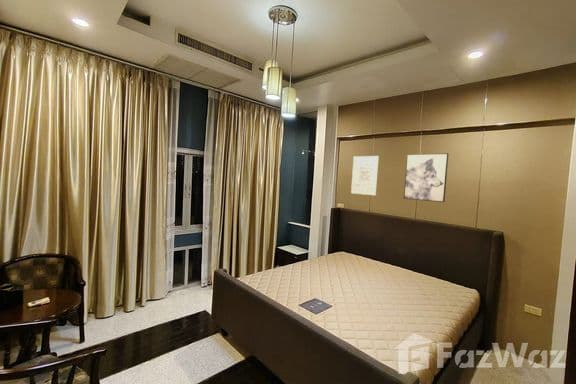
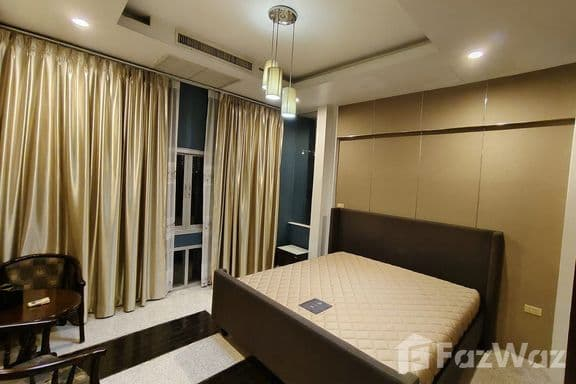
- wall art [403,152,449,203]
- wall art [350,155,380,196]
